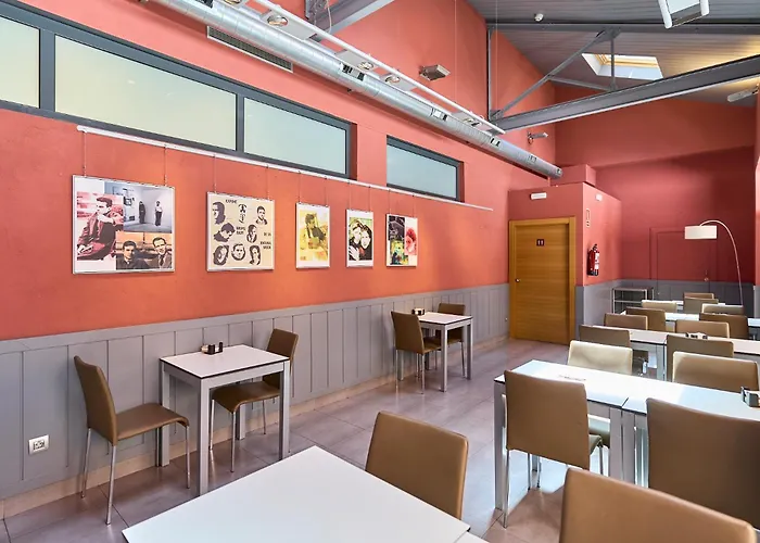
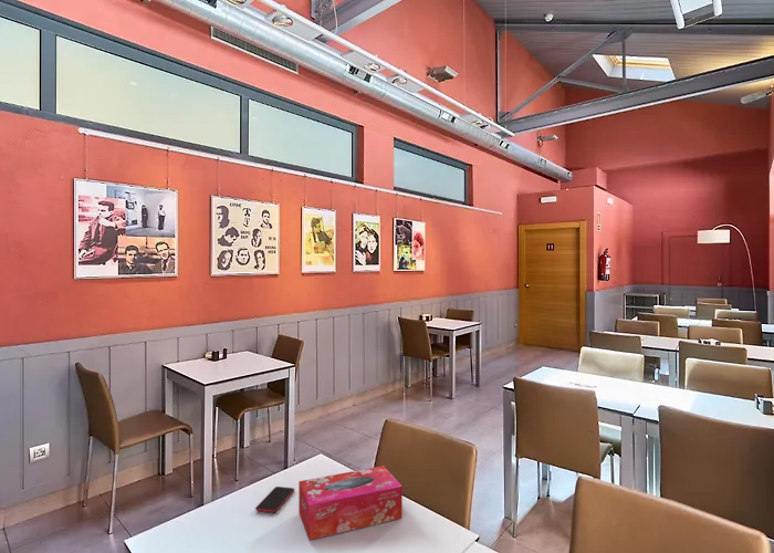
+ tissue box [297,465,404,541]
+ smartphone [254,486,295,514]
